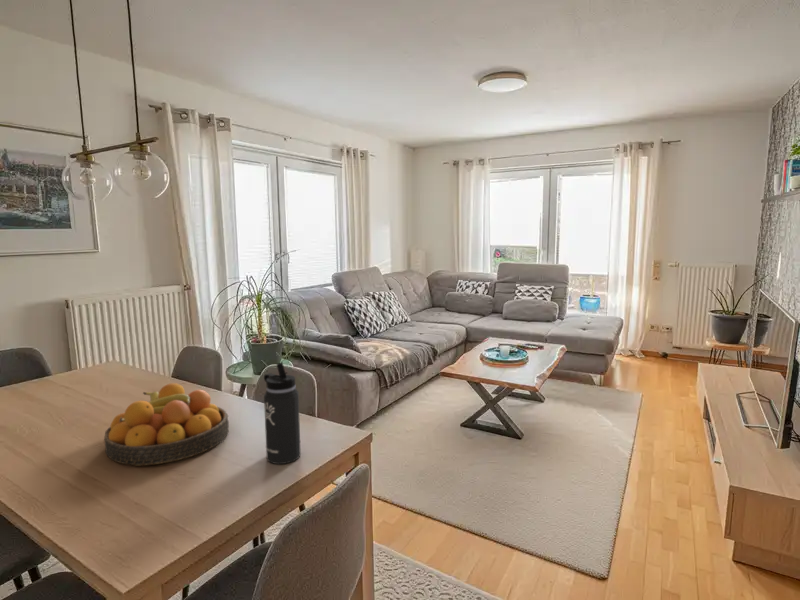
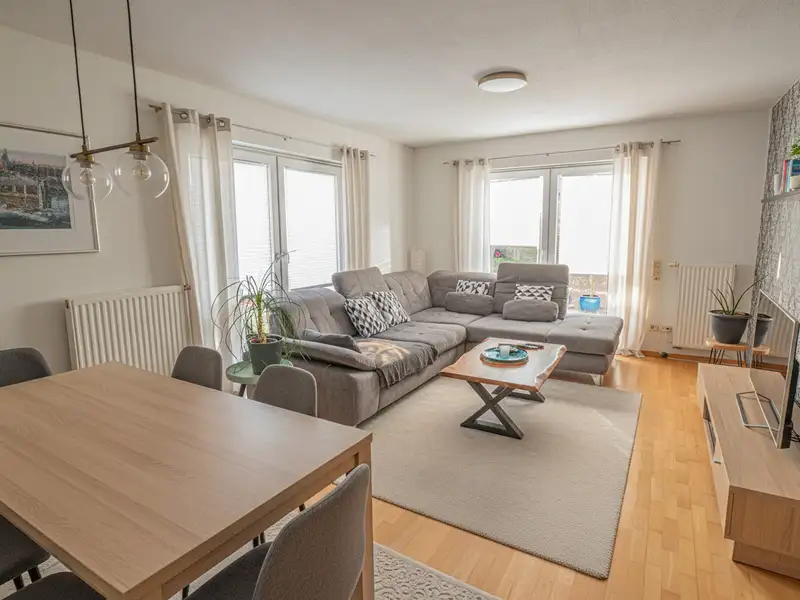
- thermos bottle [263,362,302,465]
- fruit bowl [103,382,230,467]
